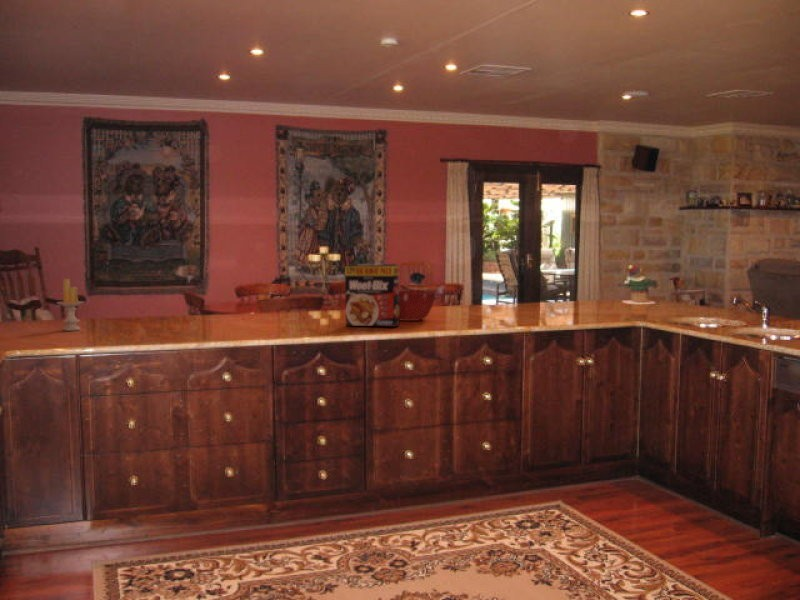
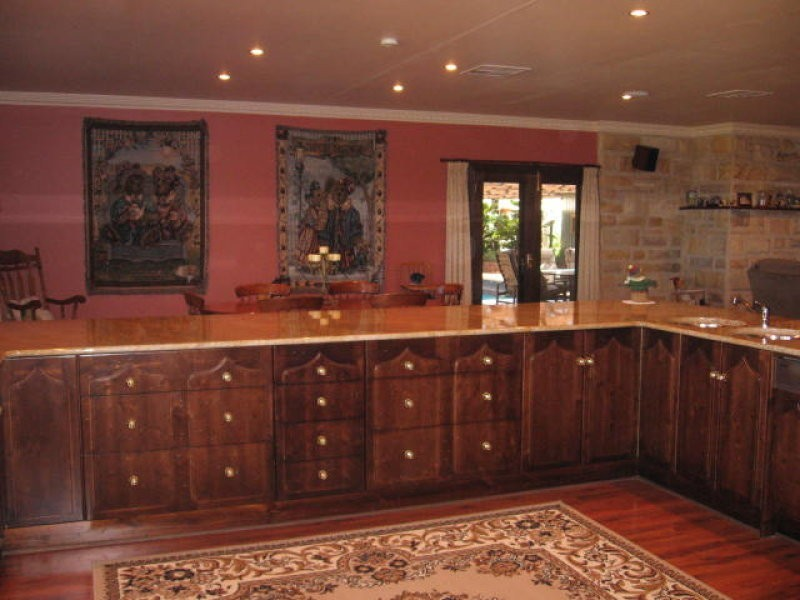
- mixing bowl [399,290,437,322]
- cereal box [344,263,400,328]
- candle [56,278,86,332]
